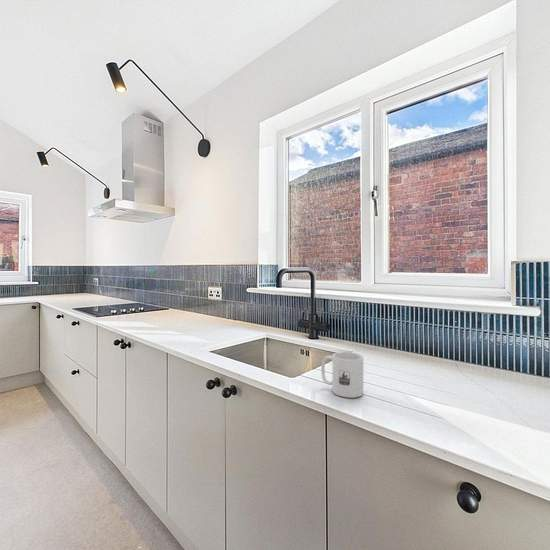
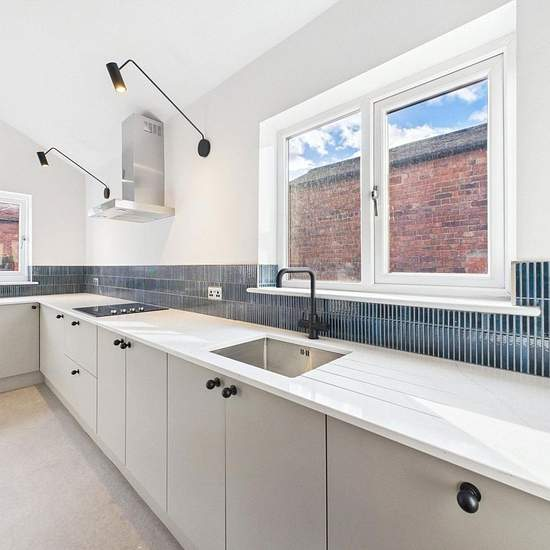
- mug [320,351,364,399]
